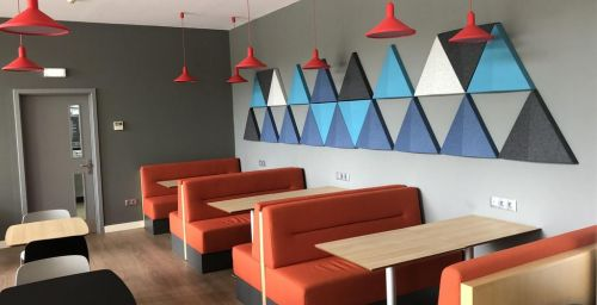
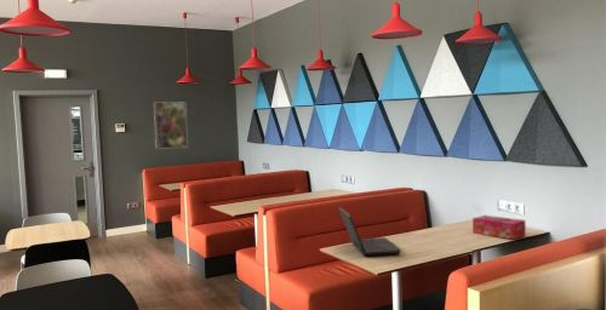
+ laptop [338,206,401,257]
+ tissue box [471,214,527,240]
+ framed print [153,102,189,150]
